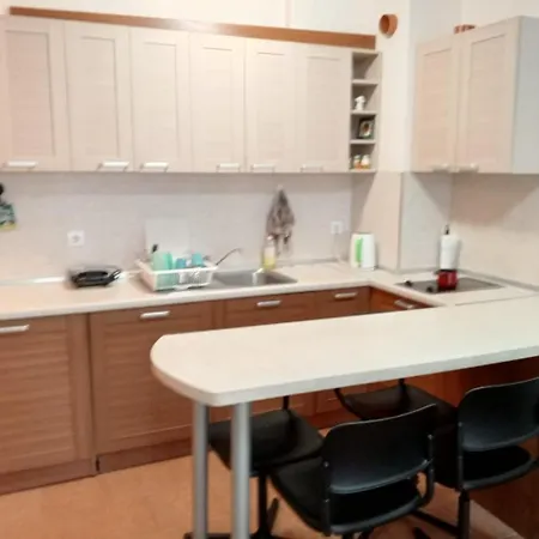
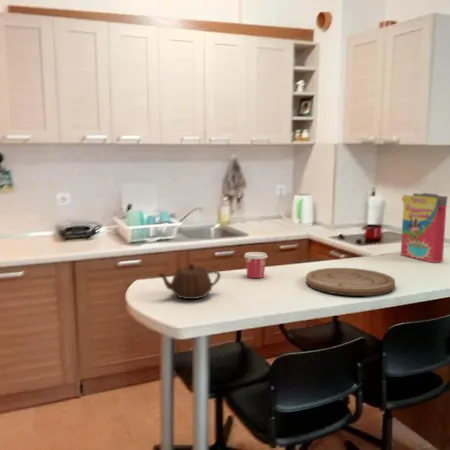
+ cutting board [305,267,396,297]
+ cereal box [400,192,450,264]
+ teapot [157,263,222,300]
+ cup [243,251,269,279]
